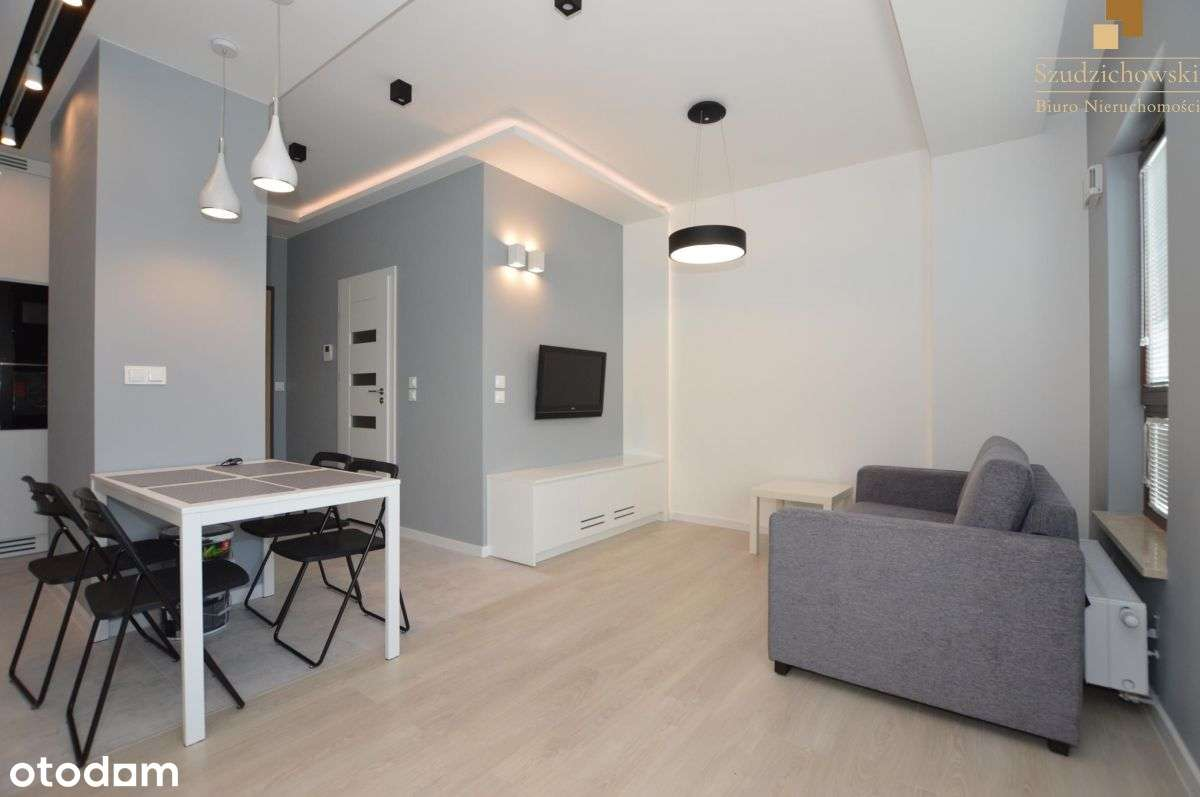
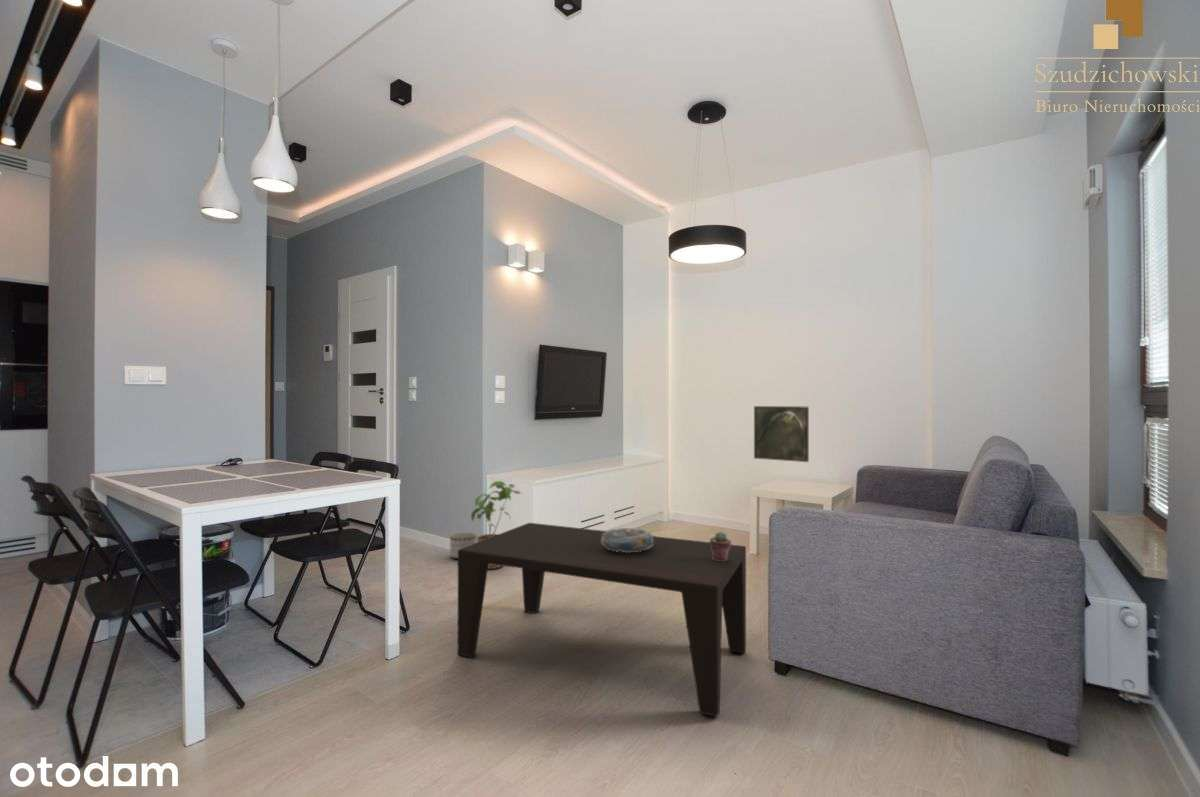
+ house plant [470,480,522,570]
+ decorative bowl [602,527,654,553]
+ potted succulent [709,531,732,561]
+ planter [449,531,478,560]
+ coffee table [457,522,747,718]
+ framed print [753,405,810,463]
